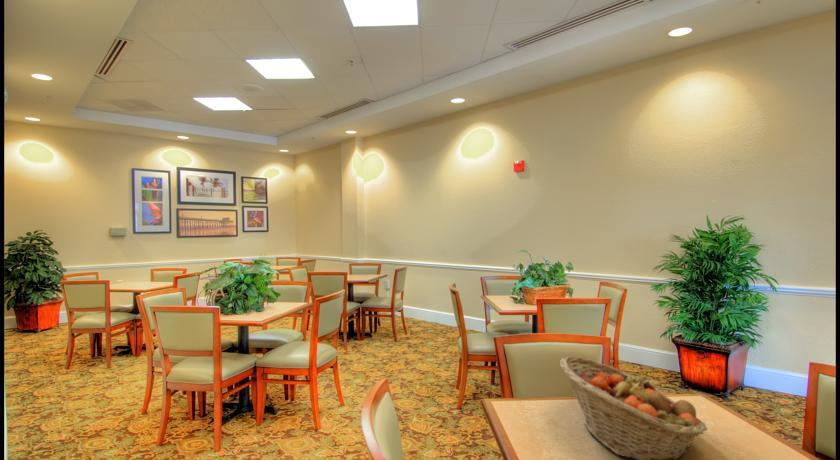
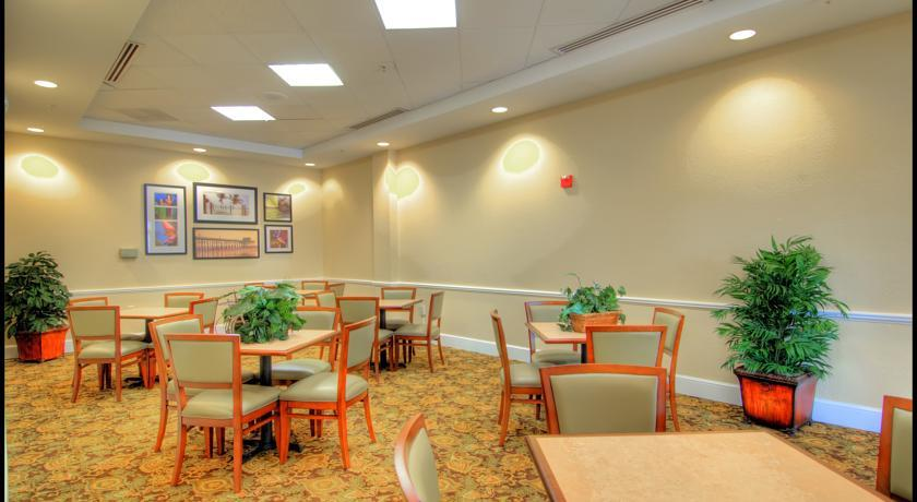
- fruit basket [559,356,708,460]
